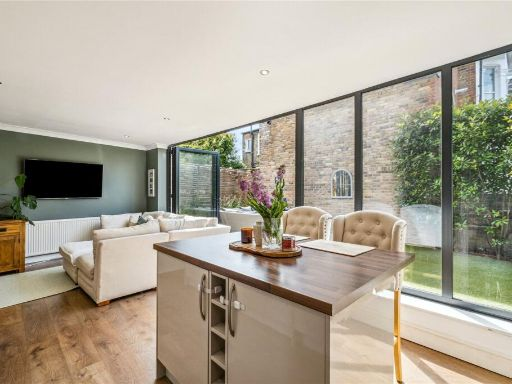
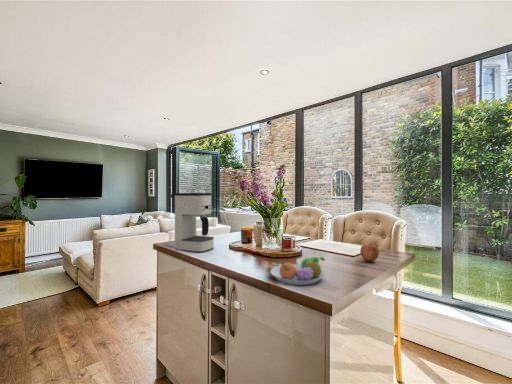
+ apple [359,242,380,263]
+ coffee maker [174,192,215,253]
+ fruit bowl [270,256,326,286]
